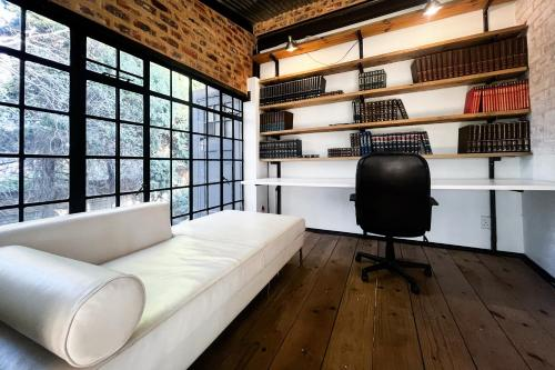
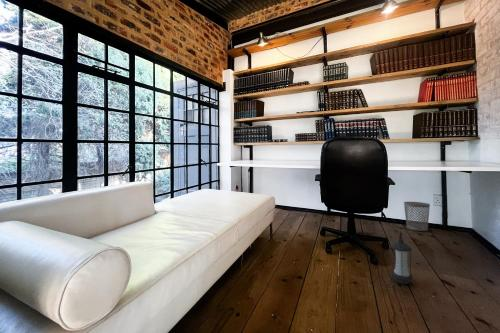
+ wastebasket [403,201,431,232]
+ lantern [389,231,414,285]
